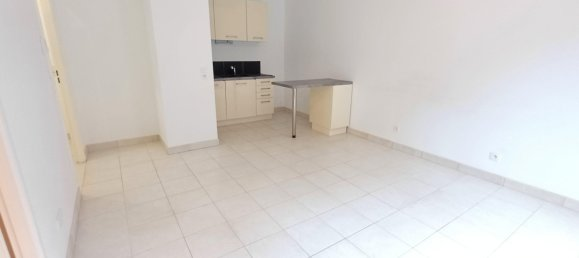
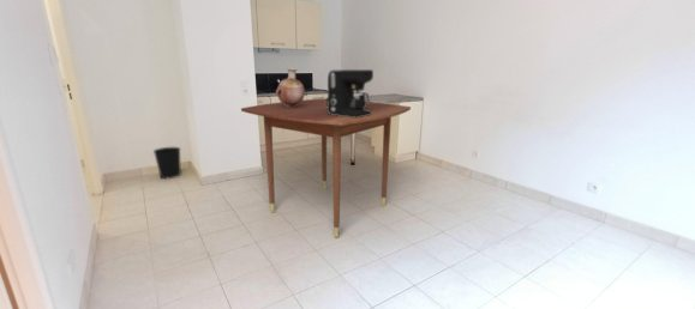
+ dining table [240,97,412,240]
+ vase [275,67,306,108]
+ coffee maker [326,68,375,117]
+ wastebasket [152,146,182,180]
